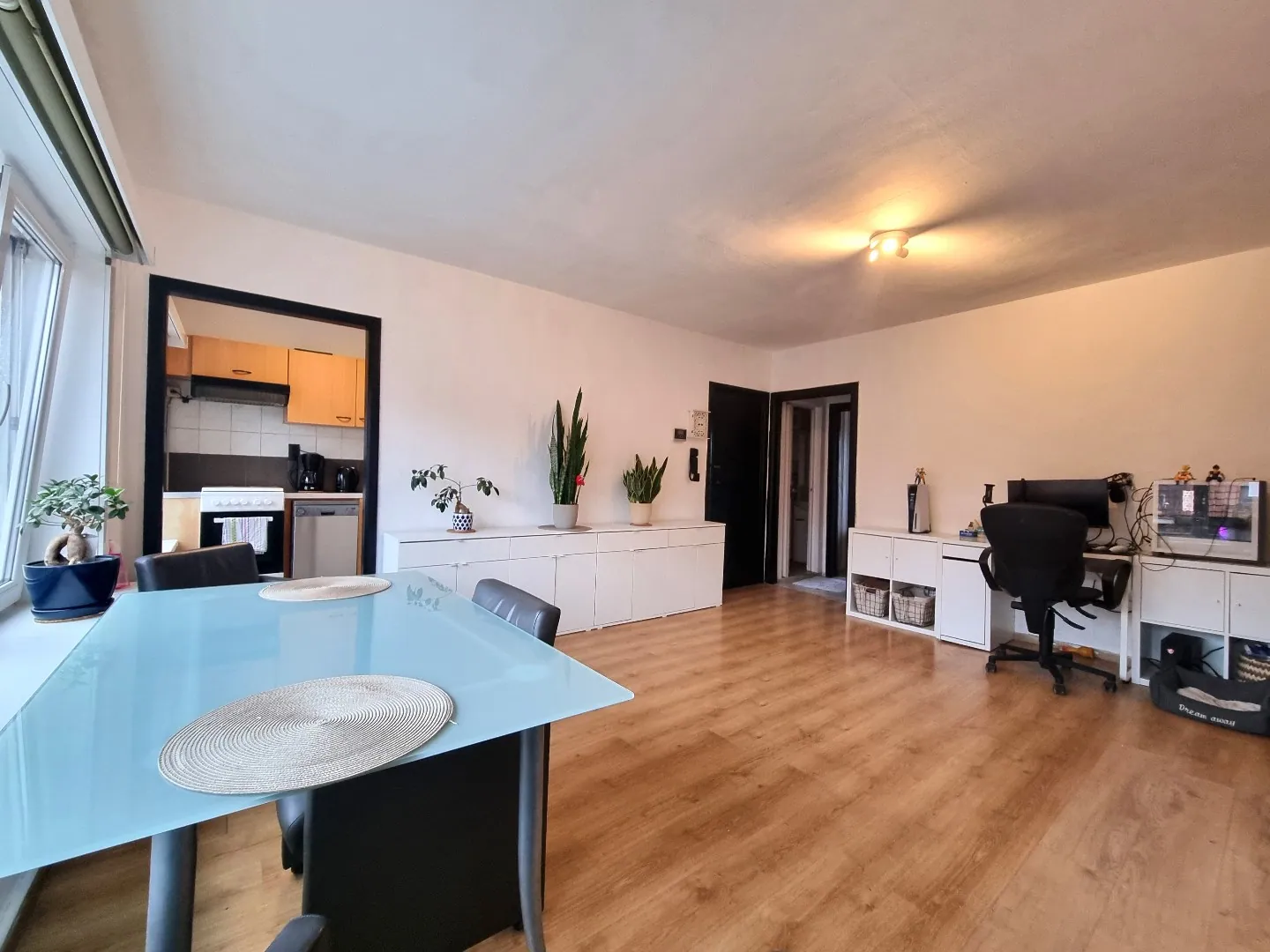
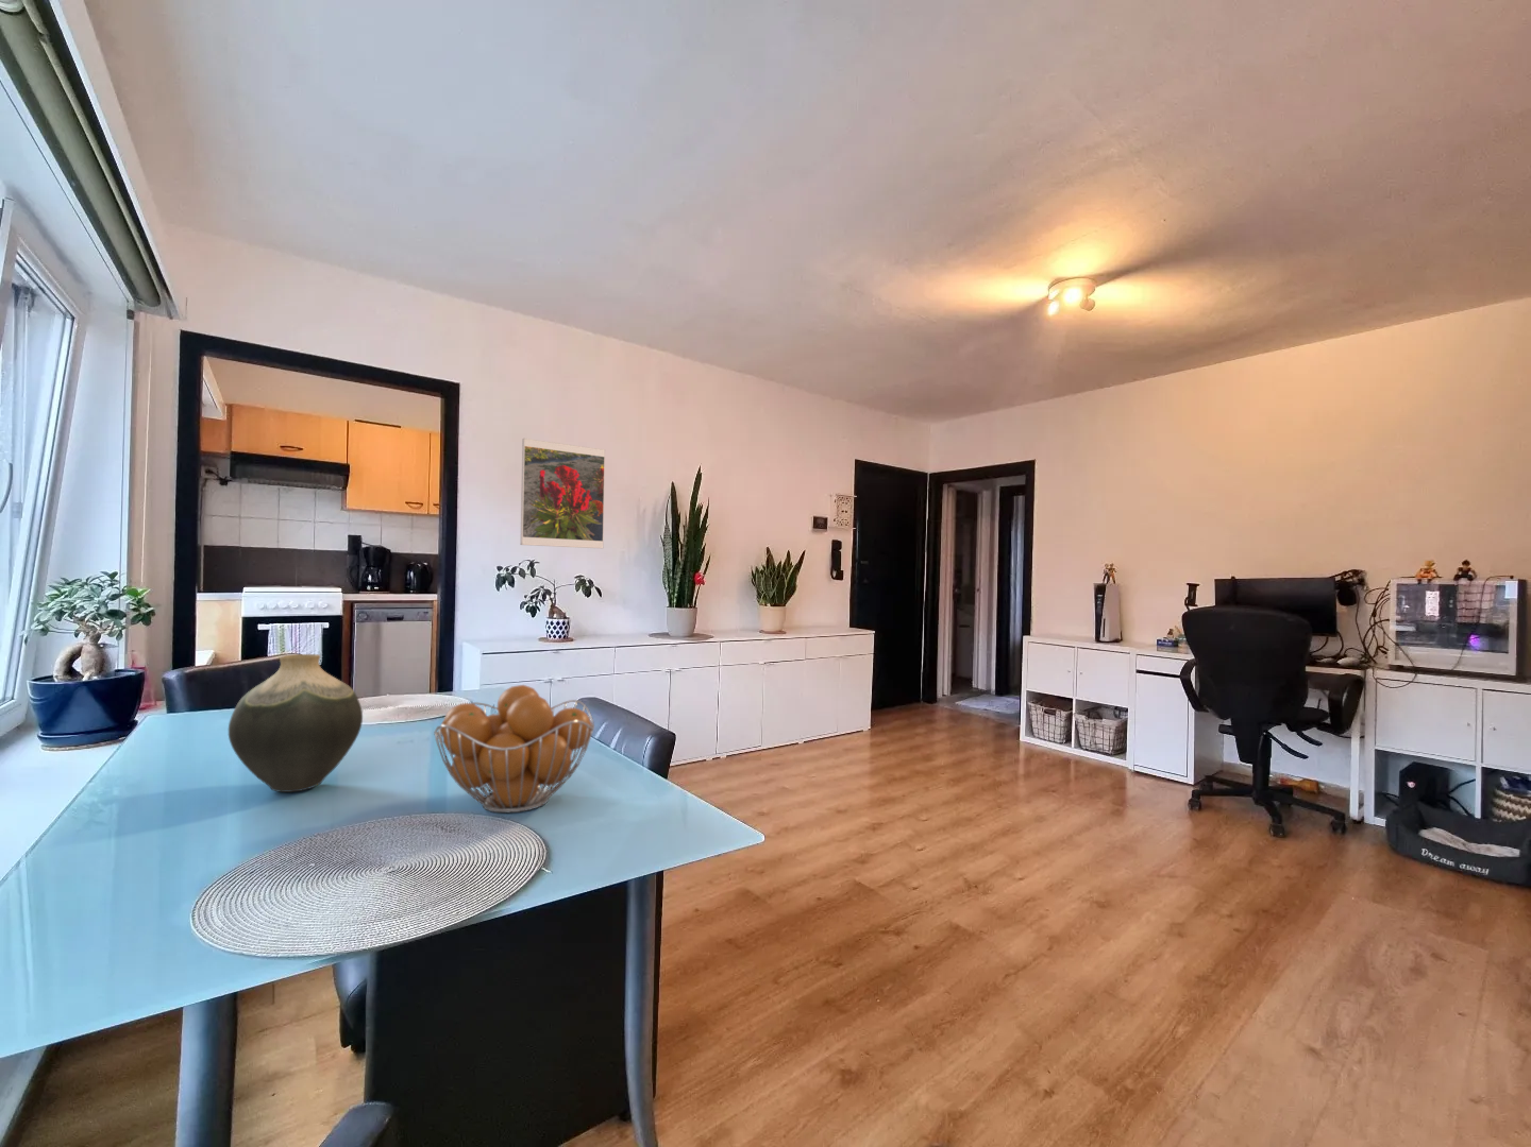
+ vase [228,653,364,793]
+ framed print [518,437,606,549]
+ fruit basket [433,684,596,813]
